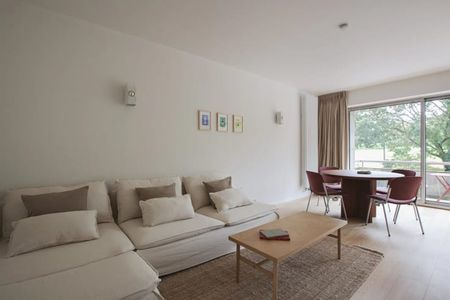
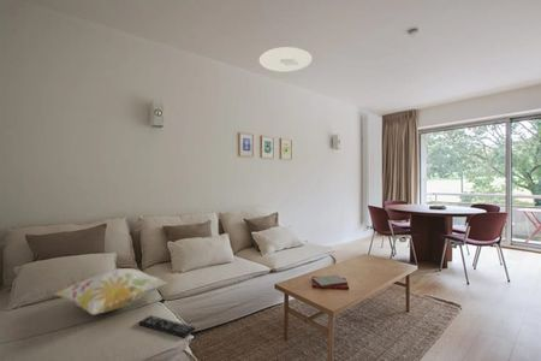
+ remote control [138,314,196,339]
+ ceiling light [258,46,313,73]
+ decorative pillow [53,267,170,316]
